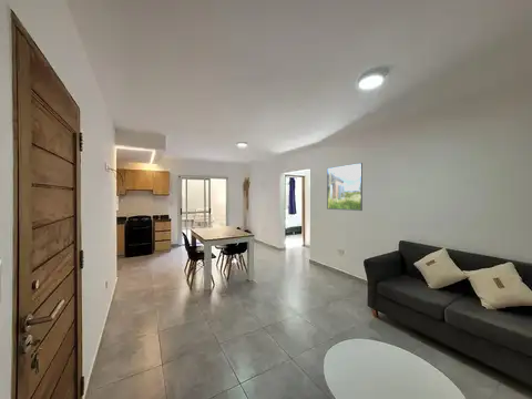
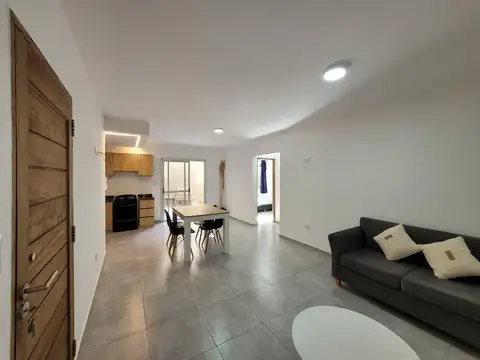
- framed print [326,162,364,212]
